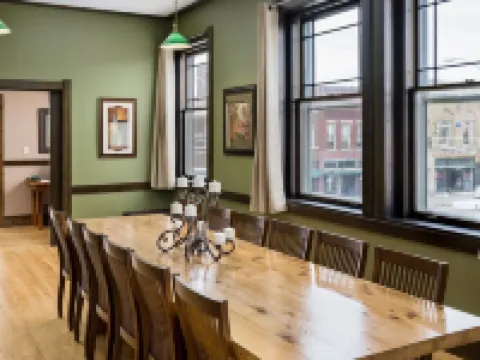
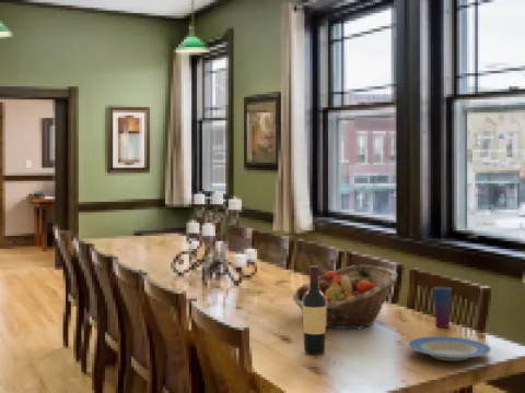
+ cup [432,286,453,329]
+ fruit basket [291,264,398,330]
+ wine bottle [302,265,327,356]
+ plate [408,335,492,362]
